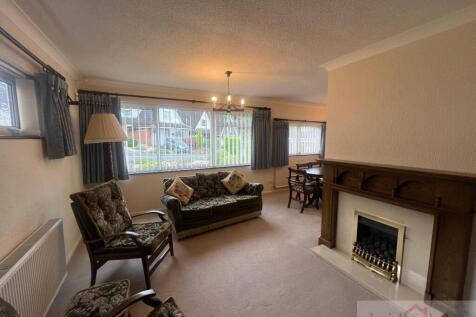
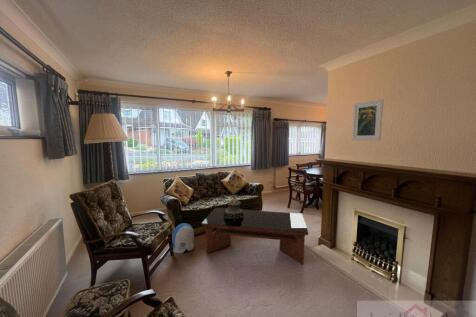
+ decorative urn [224,194,243,221]
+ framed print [351,98,385,142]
+ sun visor [172,222,195,254]
+ coffee table [201,207,309,265]
